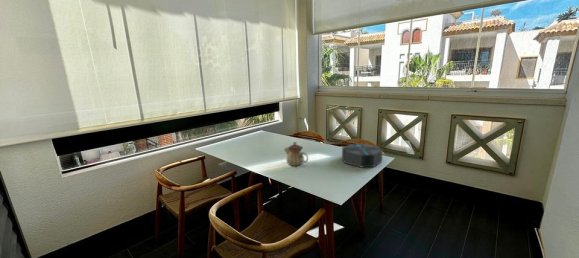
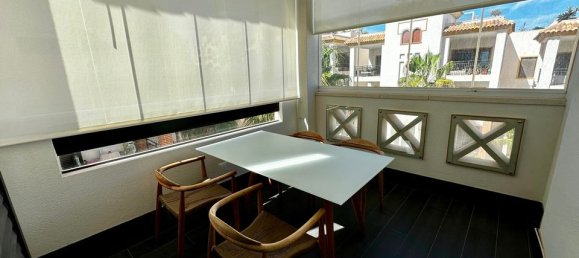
- teapot [283,141,309,167]
- speaker [341,143,384,168]
